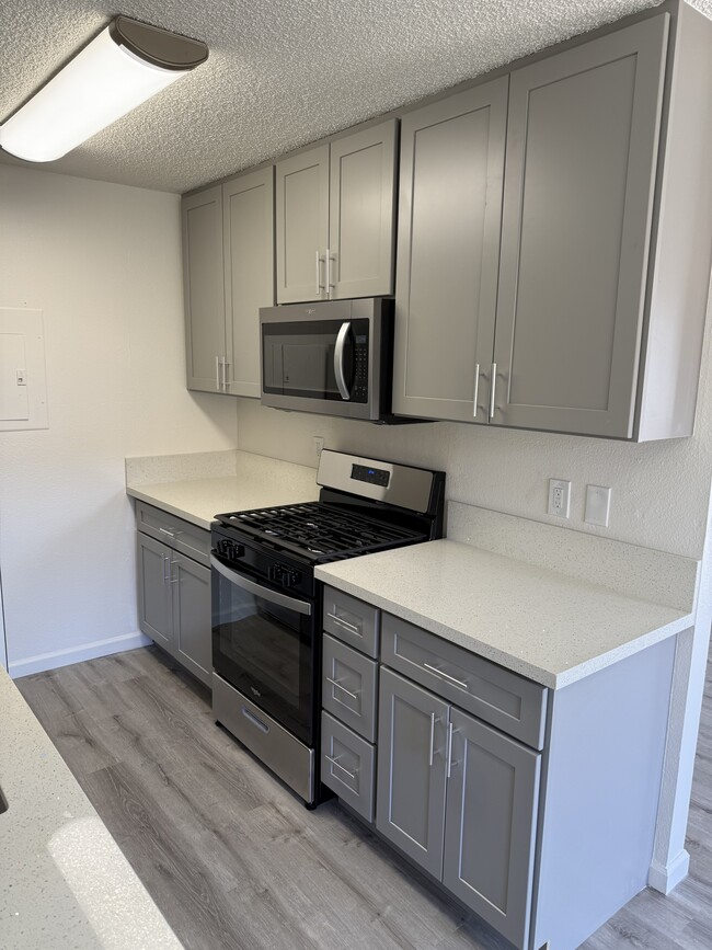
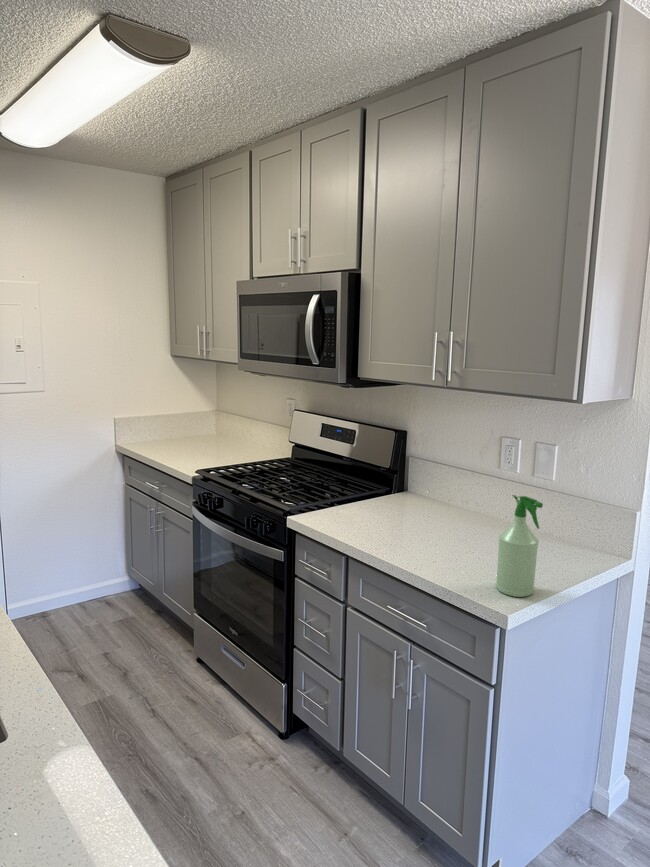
+ spray bottle [495,494,544,598]
